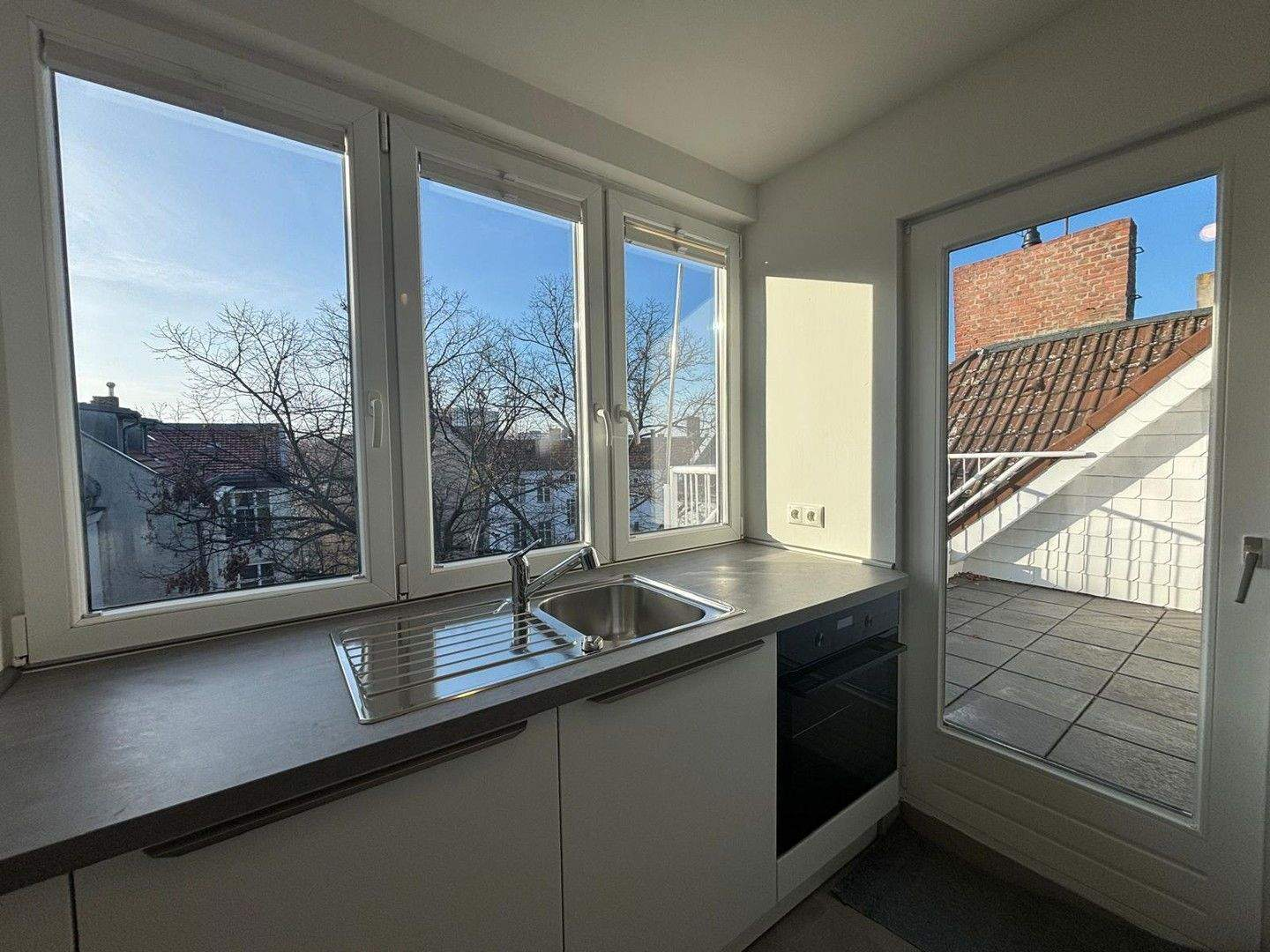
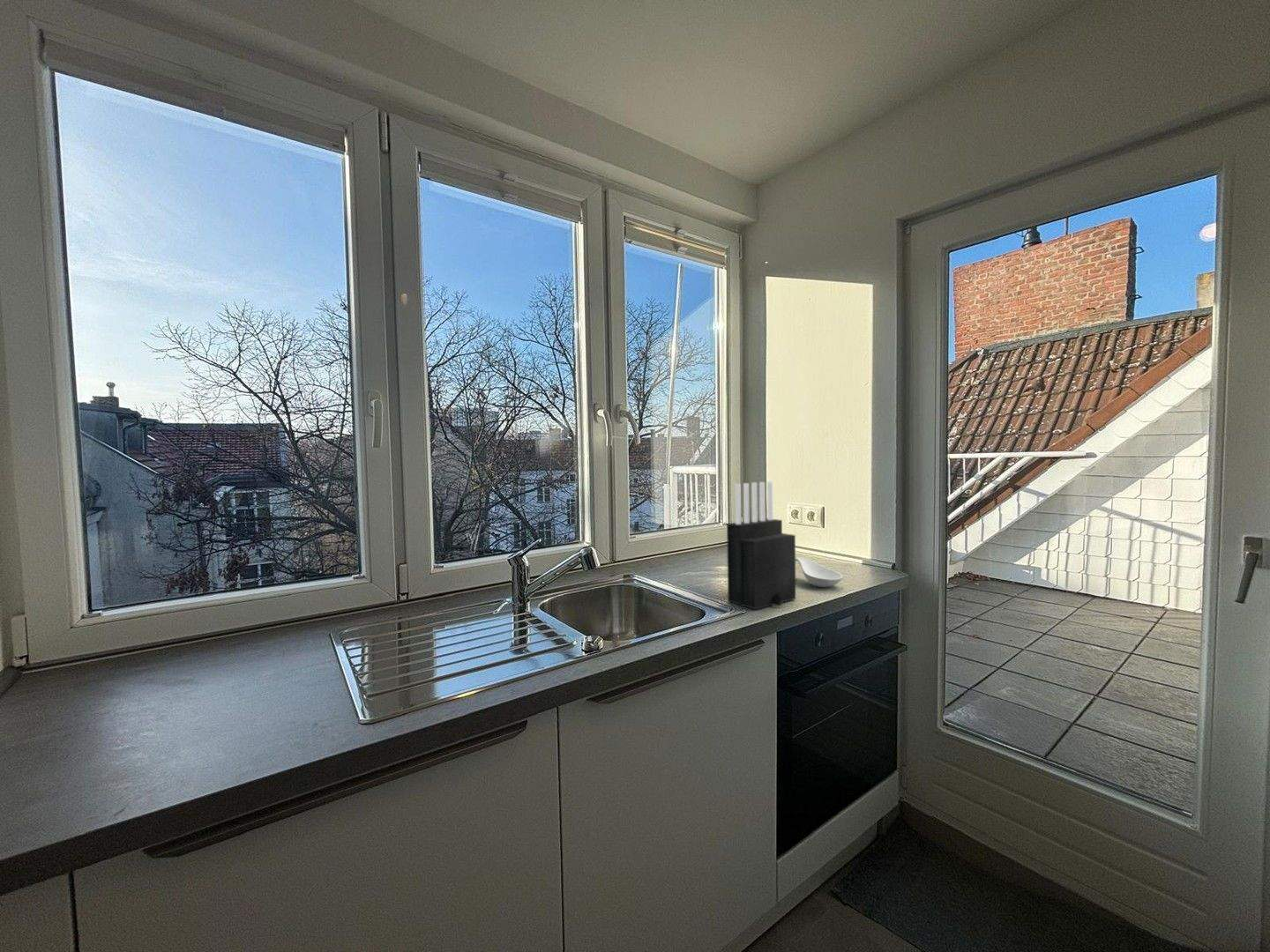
+ spoon rest [796,556,844,588]
+ knife block [726,480,796,611]
